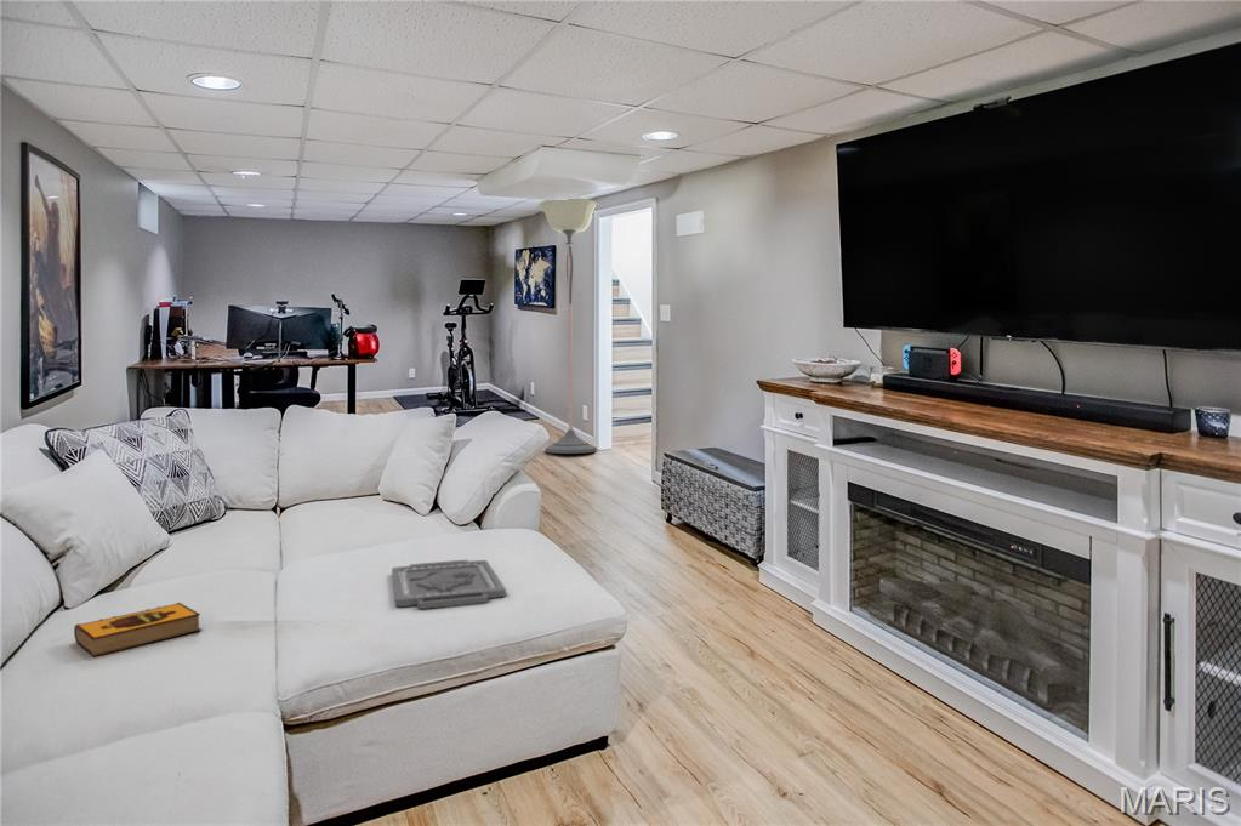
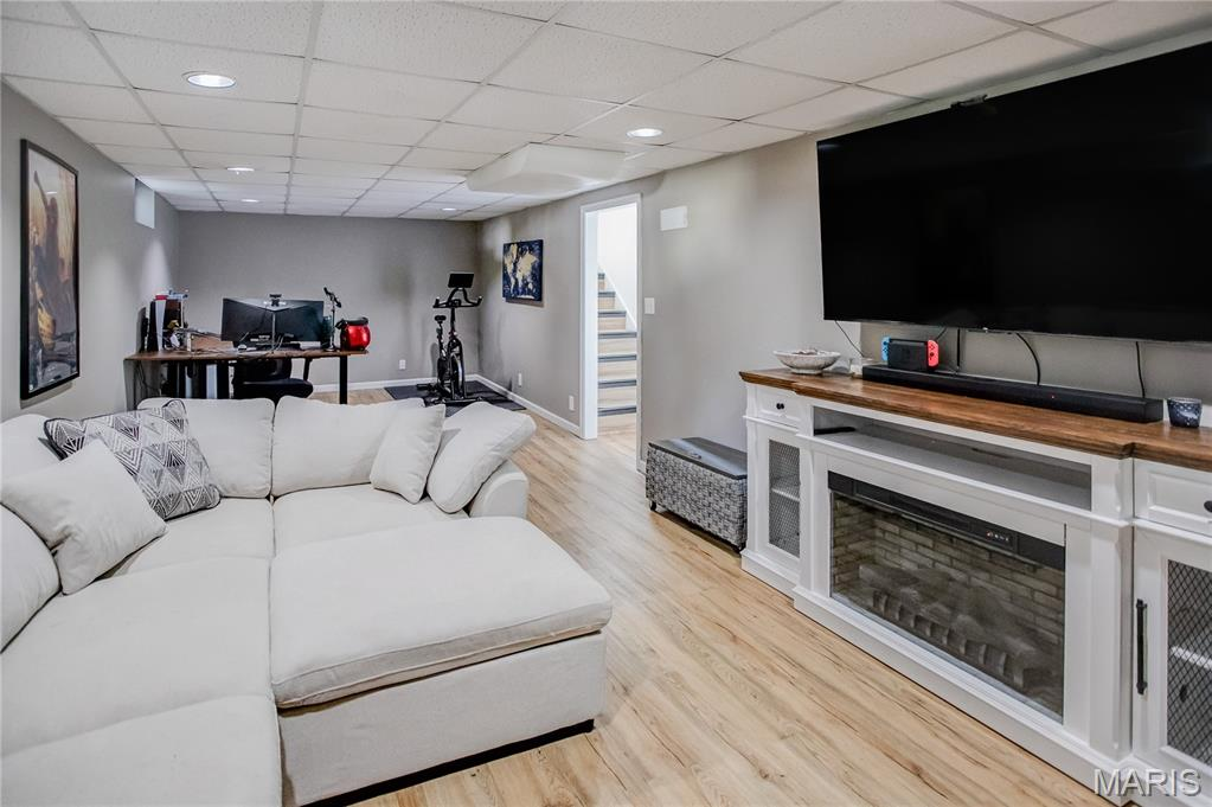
- floor lamp [537,196,598,455]
- hardback book [73,602,203,657]
- serving tray [391,559,507,610]
